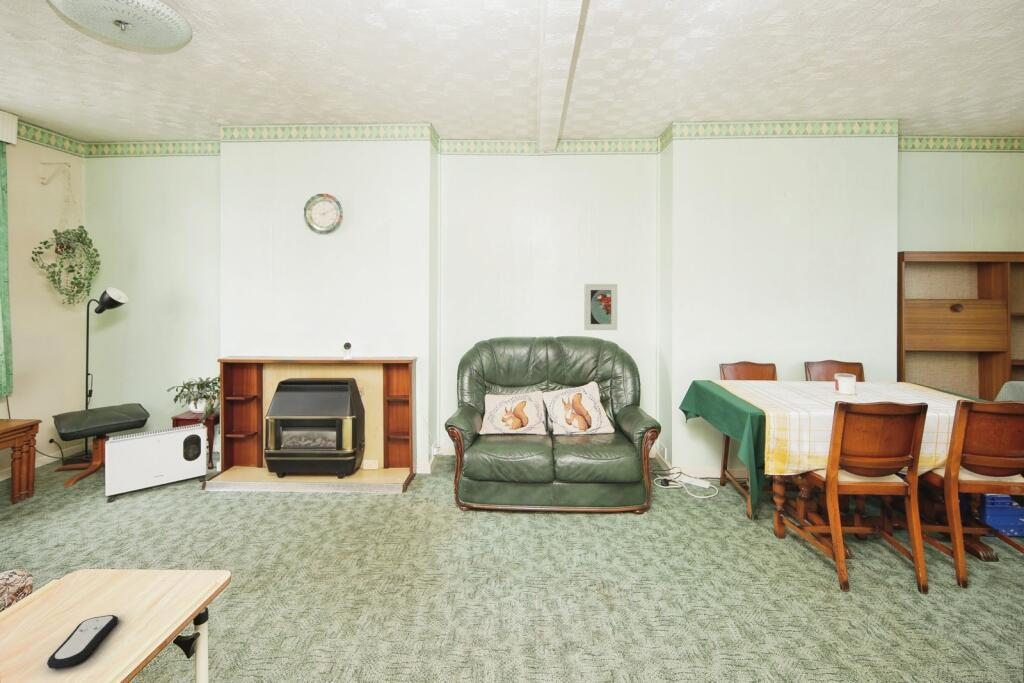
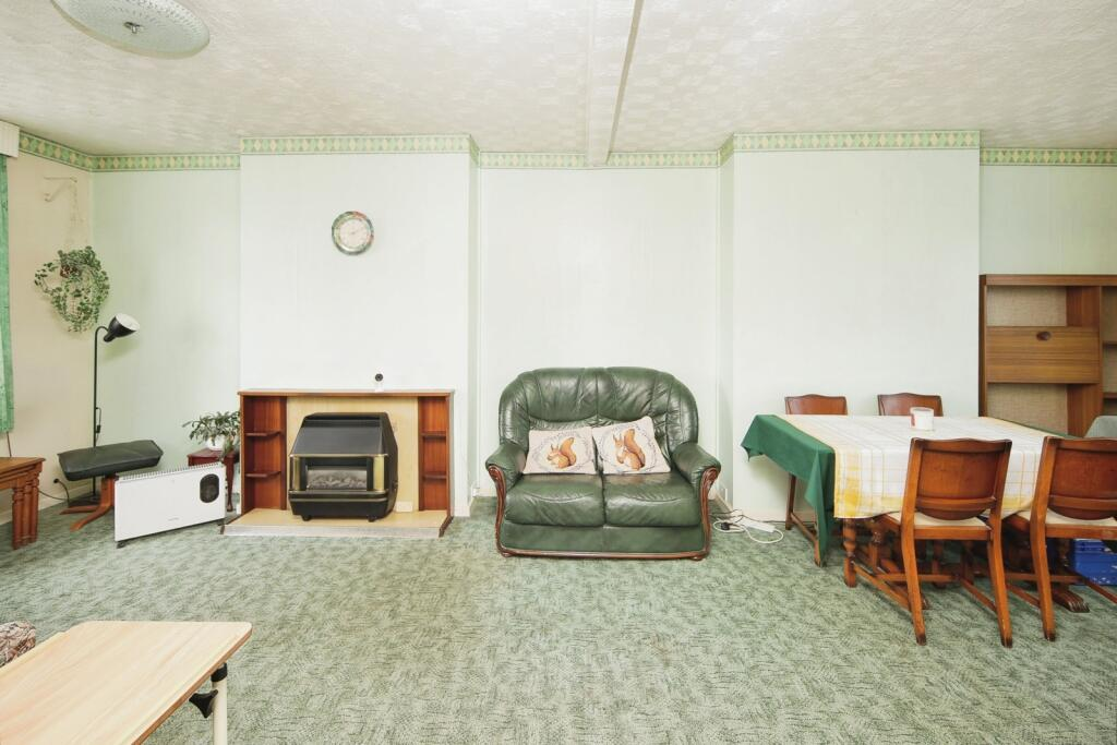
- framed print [583,283,618,331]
- remote control [46,614,119,670]
